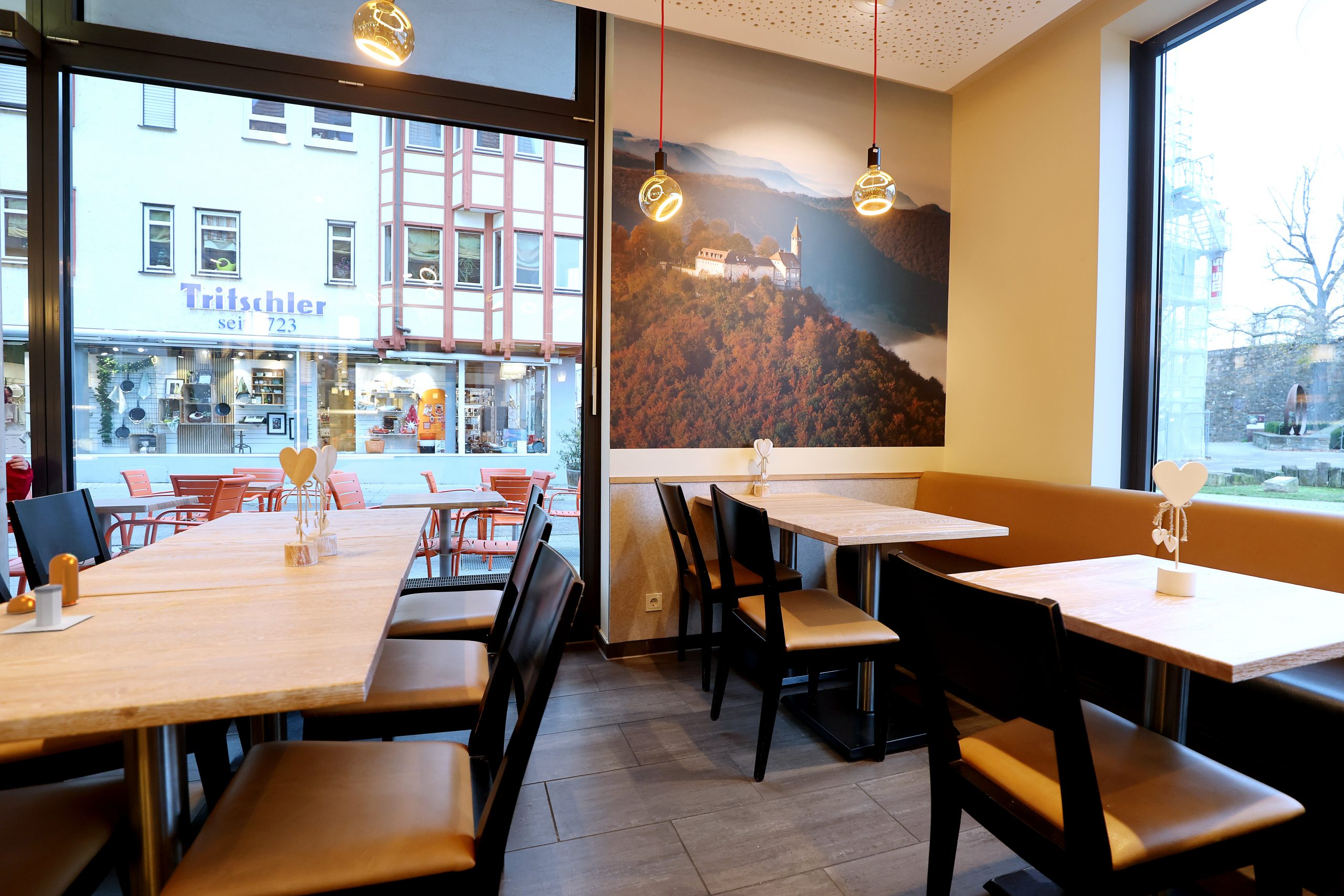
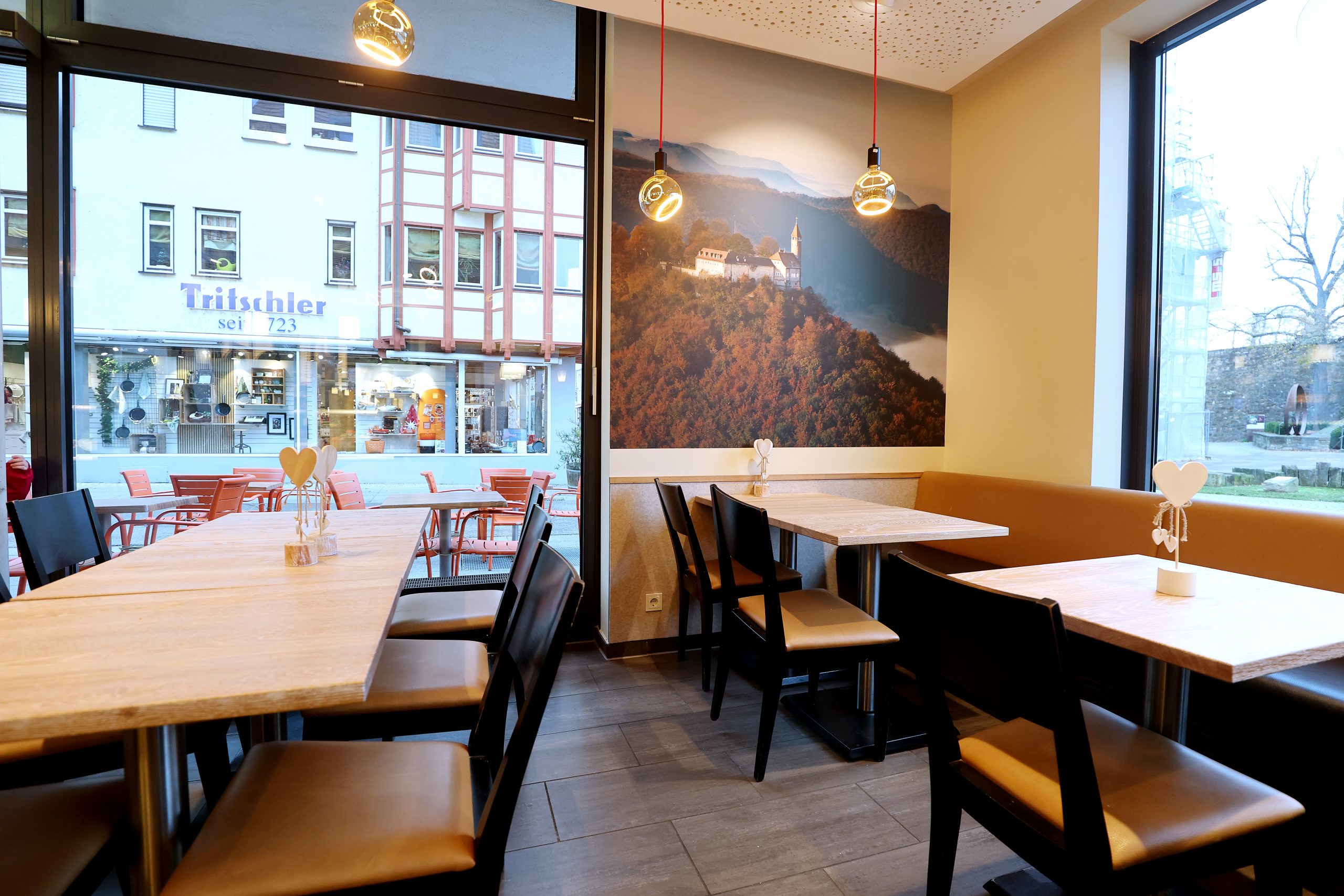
- salt shaker [0,585,95,634]
- pepper shaker [6,553,80,615]
